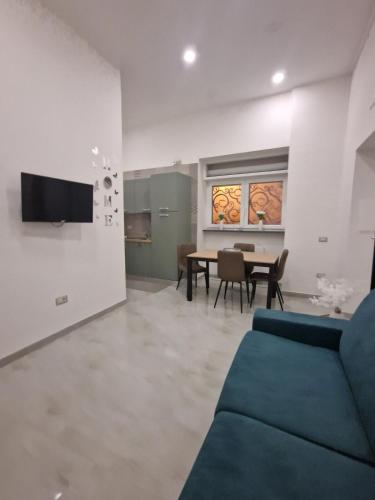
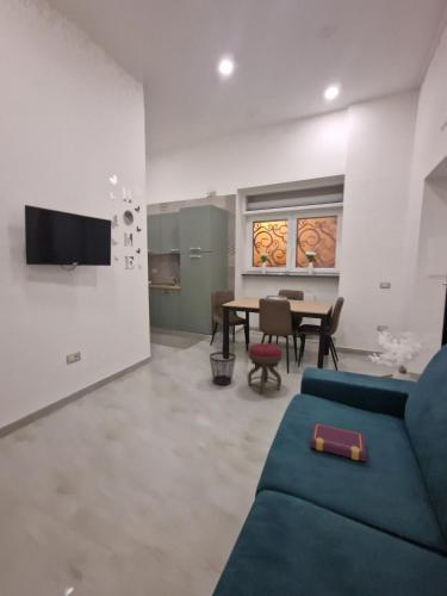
+ book [309,422,367,462]
+ stool [247,342,284,395]
+ wastebasket [209,350,237,386]
